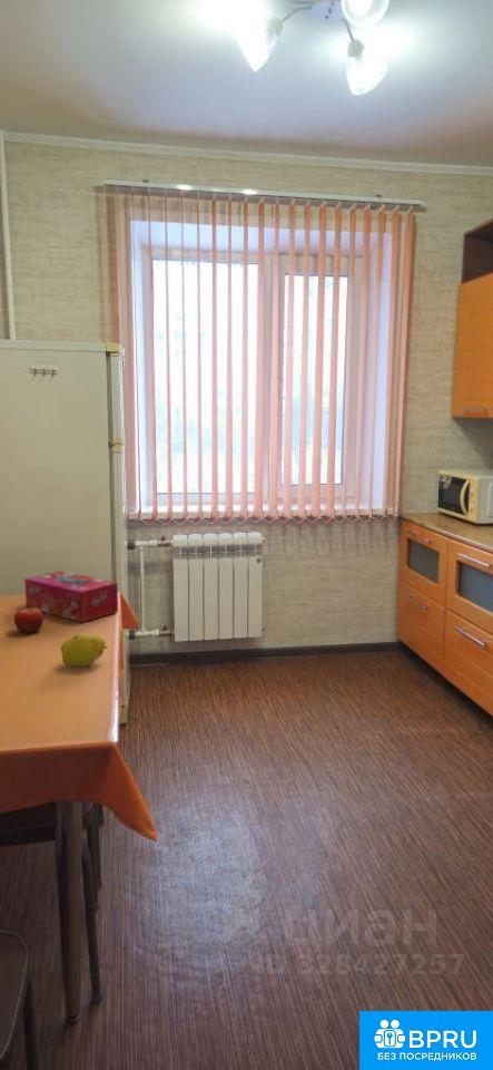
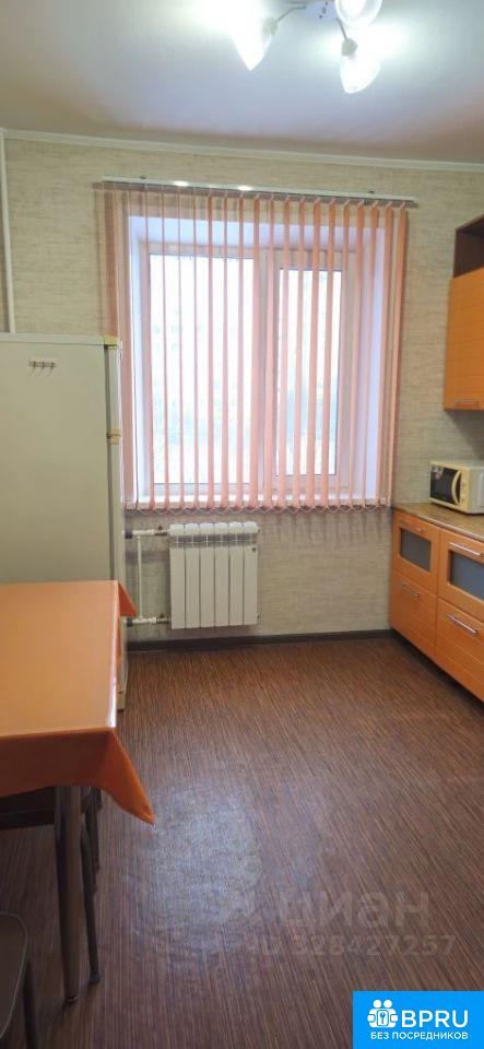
- fruit [13,605,45,634]
- fruit [60,632,109,668]
- tissue box [23,570,119,623]
